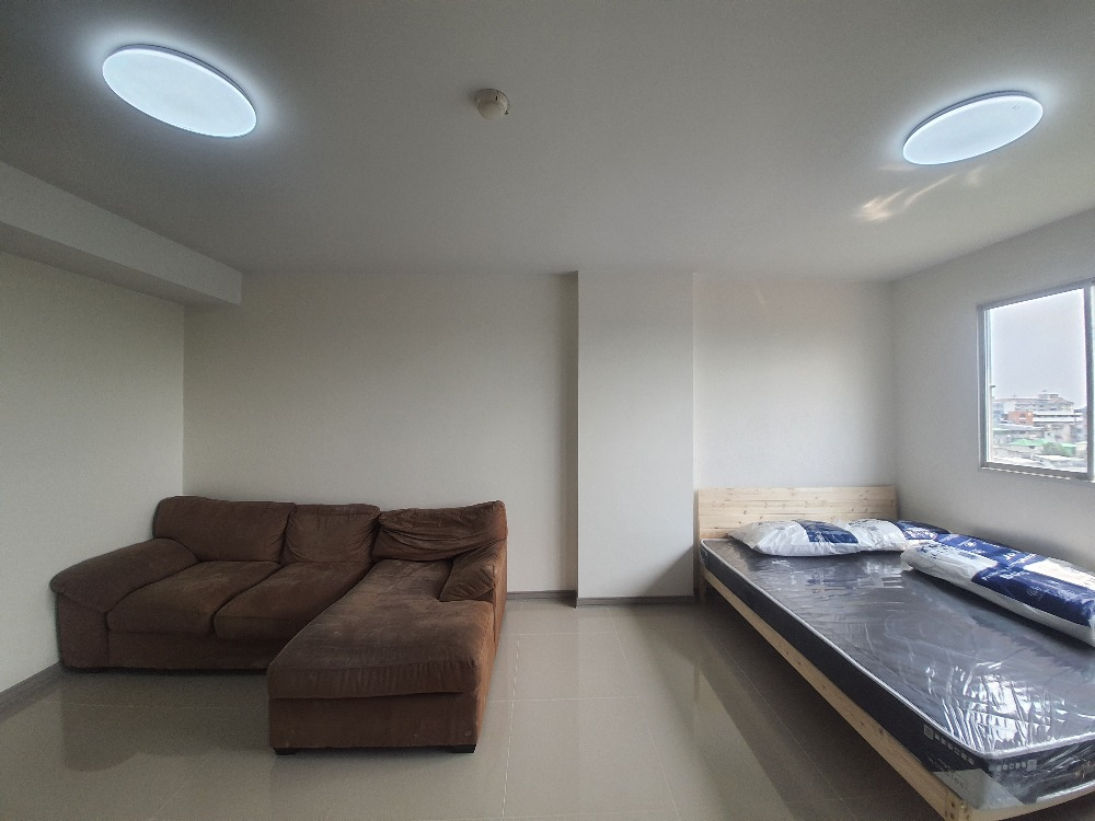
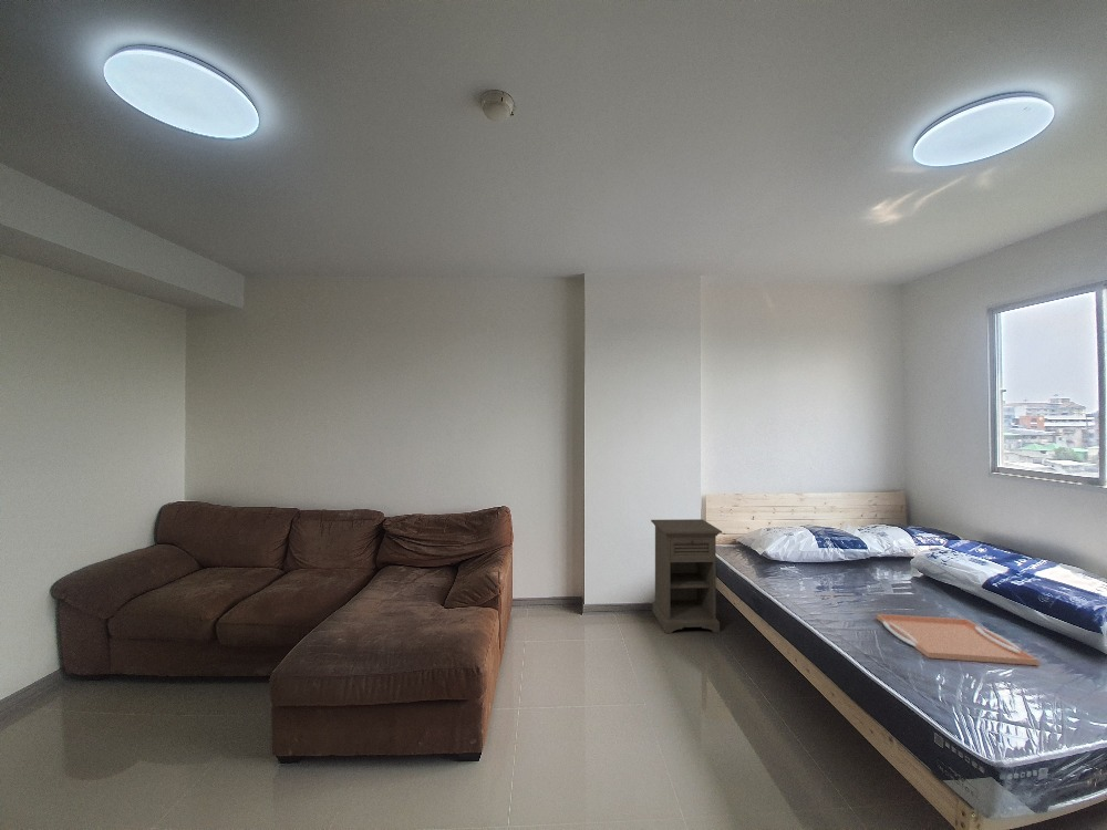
+ nightstand [650,518,723,634]
+ serving tray [876,613,1039,666]
